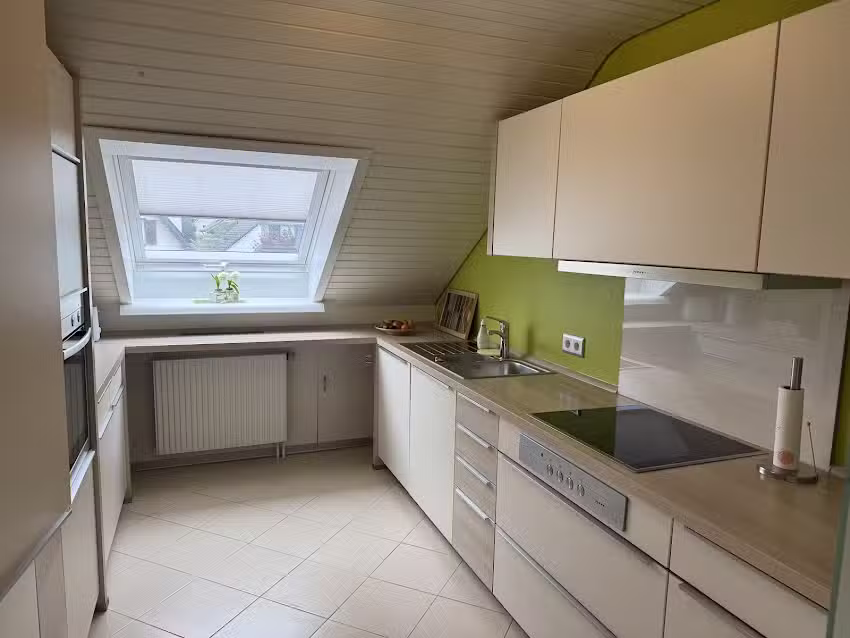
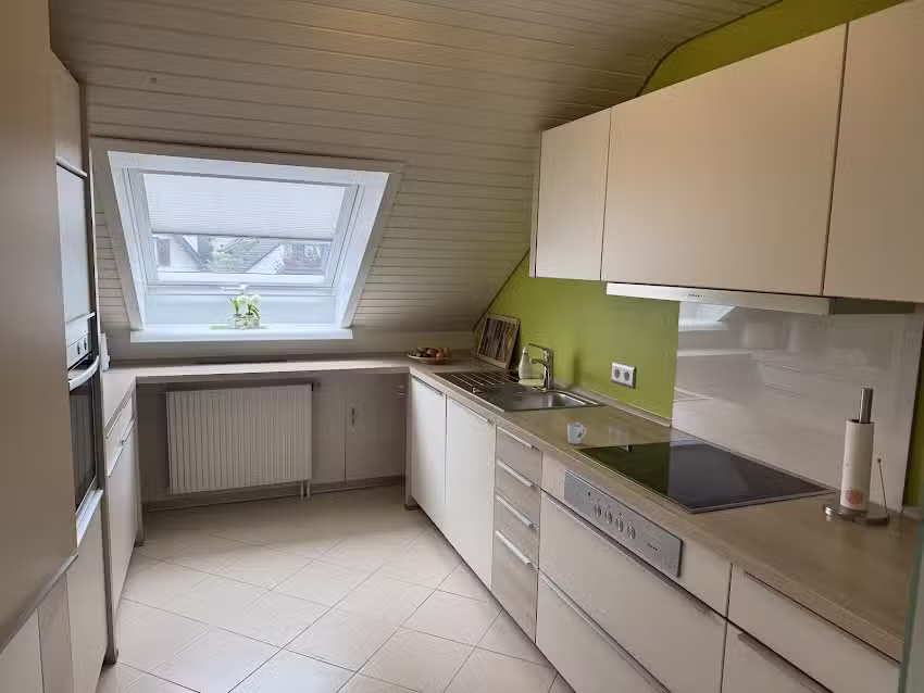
+ cup [566,423,587,445]
